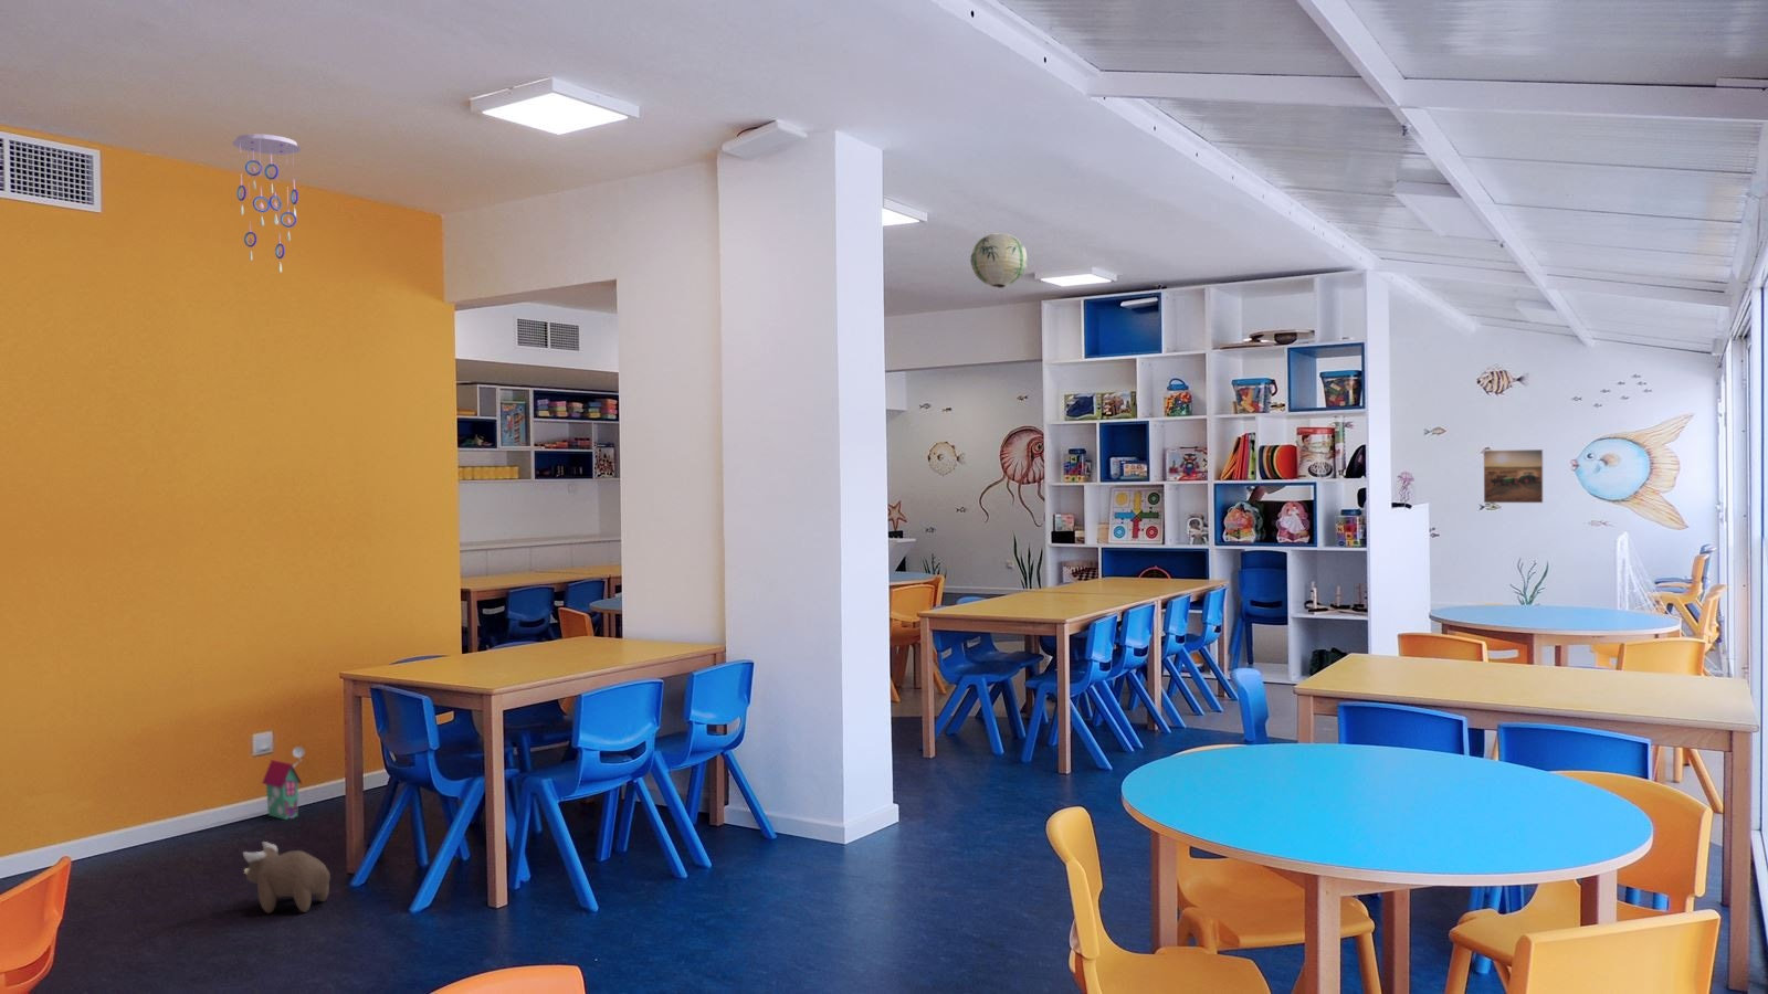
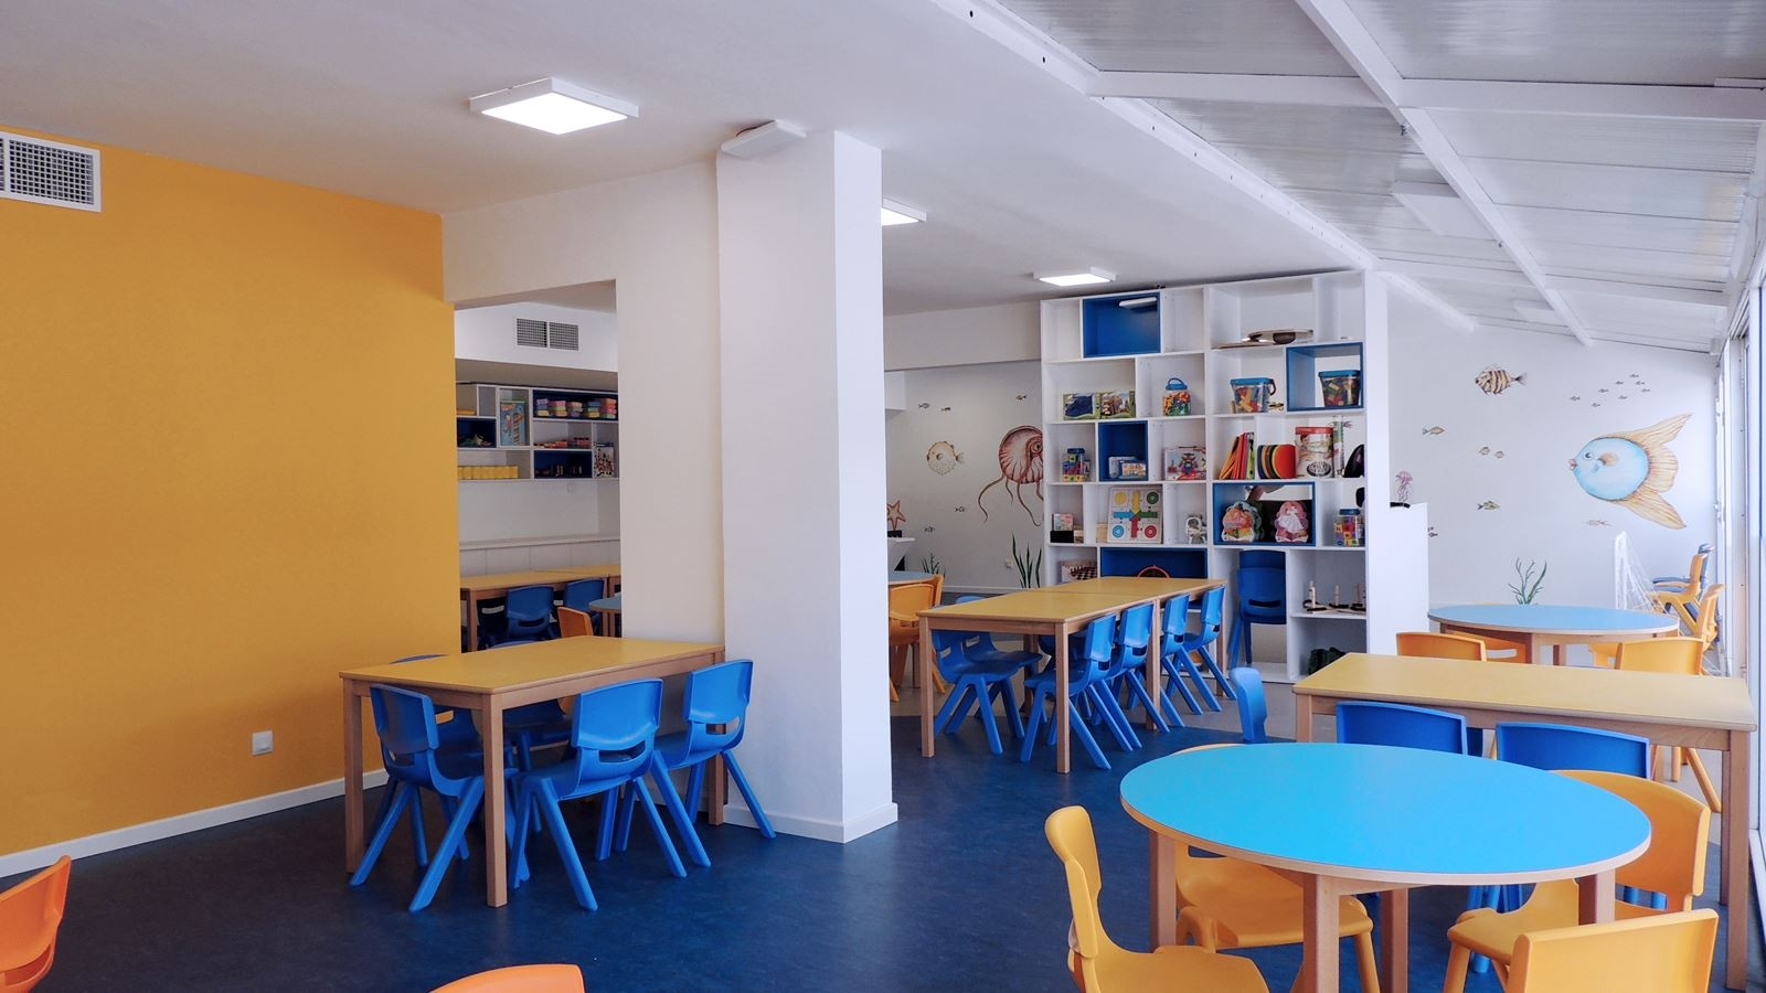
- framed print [1483,448,1543,504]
- ceiling mobile [231,132,301,274]
- plush toy [242,841,332,914]
- toy house [261,745,306,820]
- paper lantern [969,232,1027,289]
